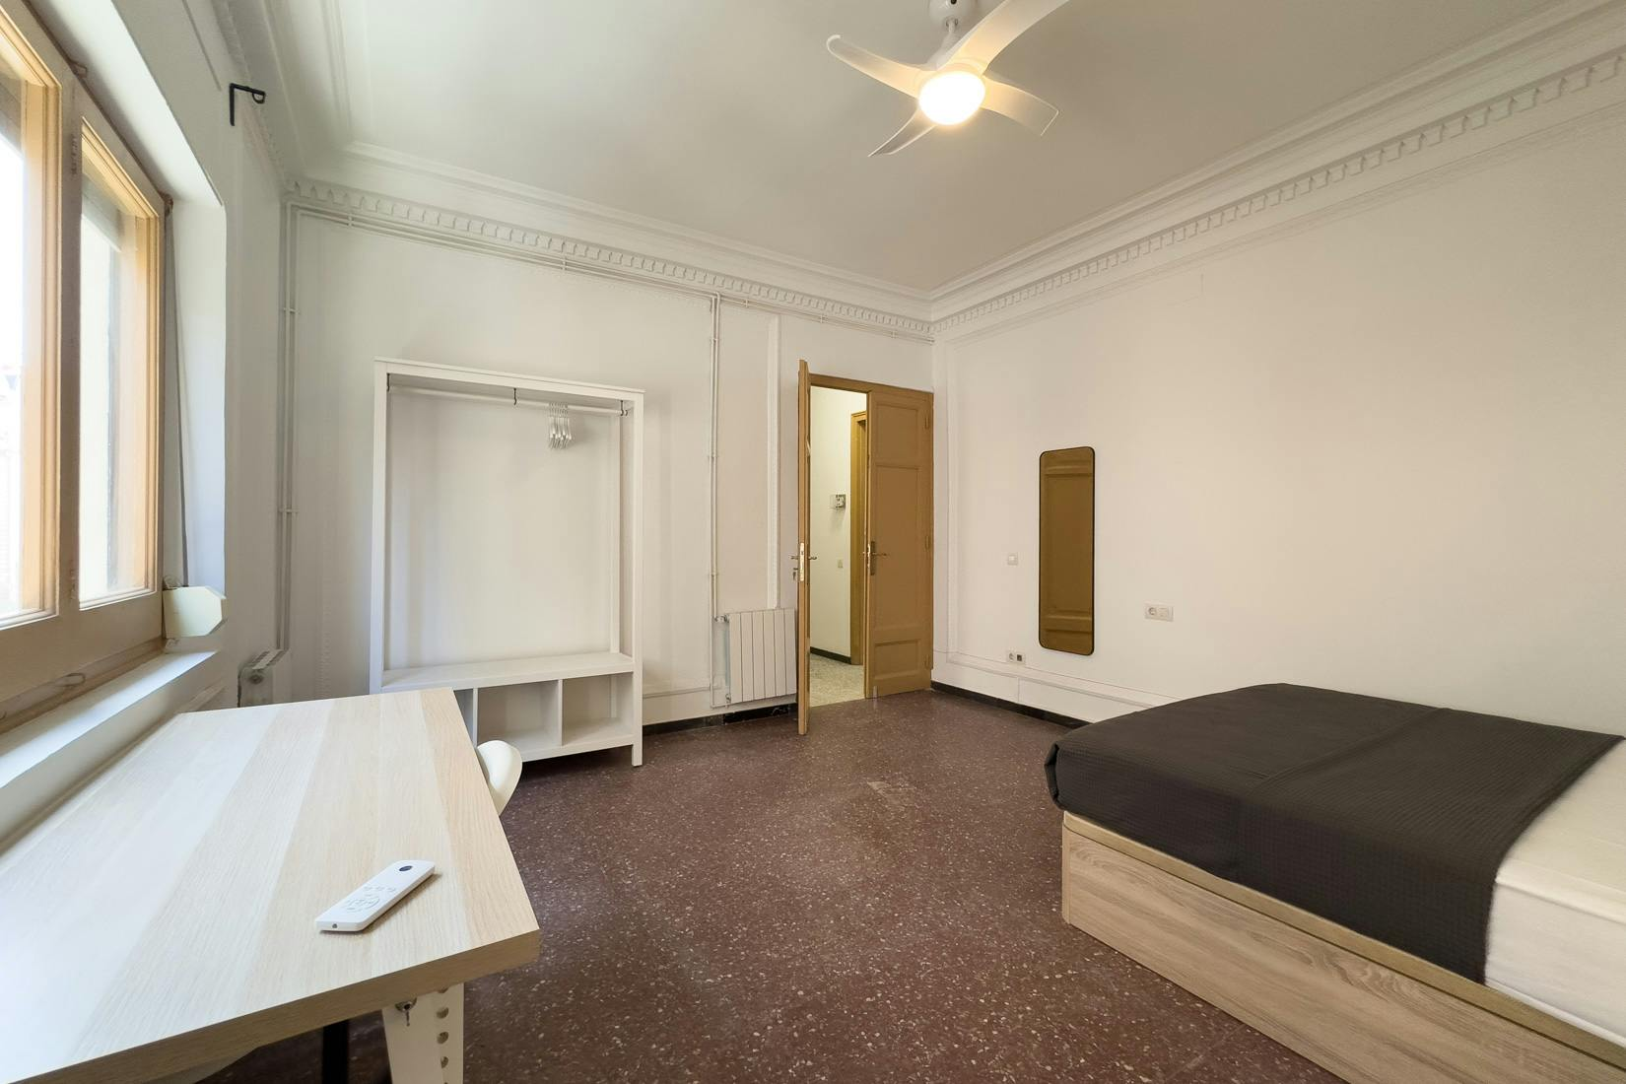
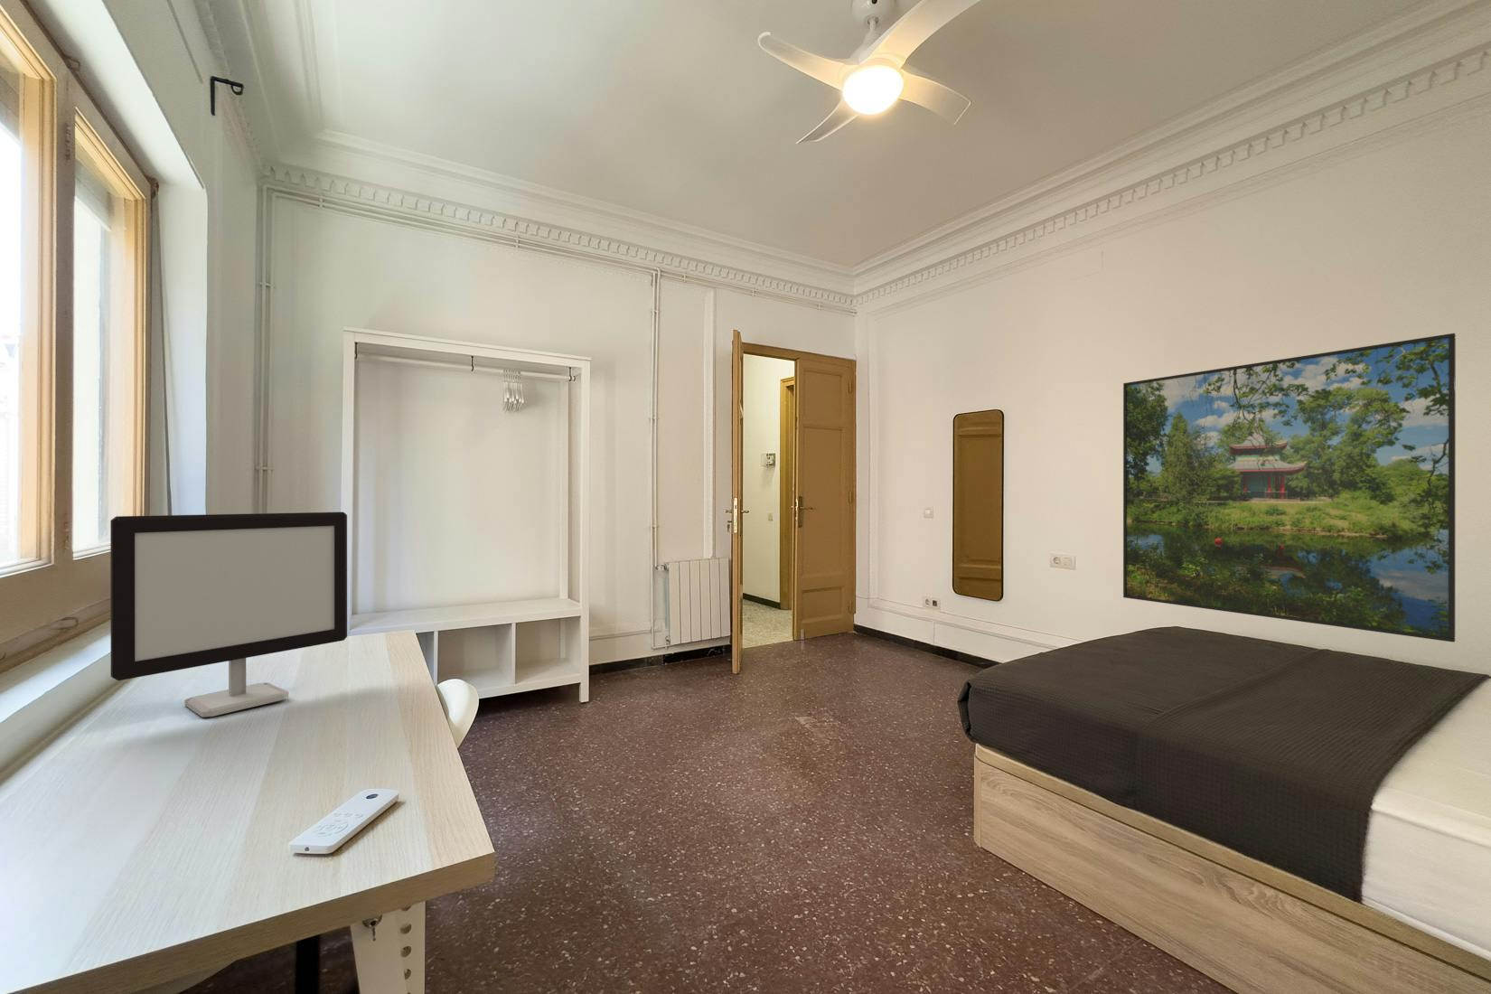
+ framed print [1123,333,1457,643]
+ computer monitor [110,511,348,718]
